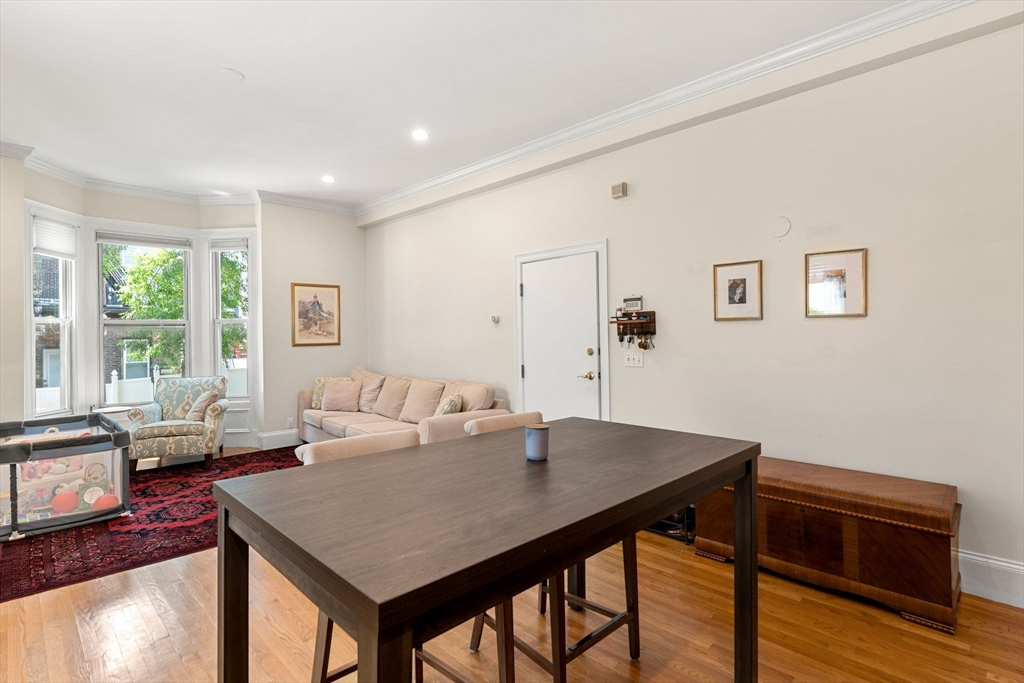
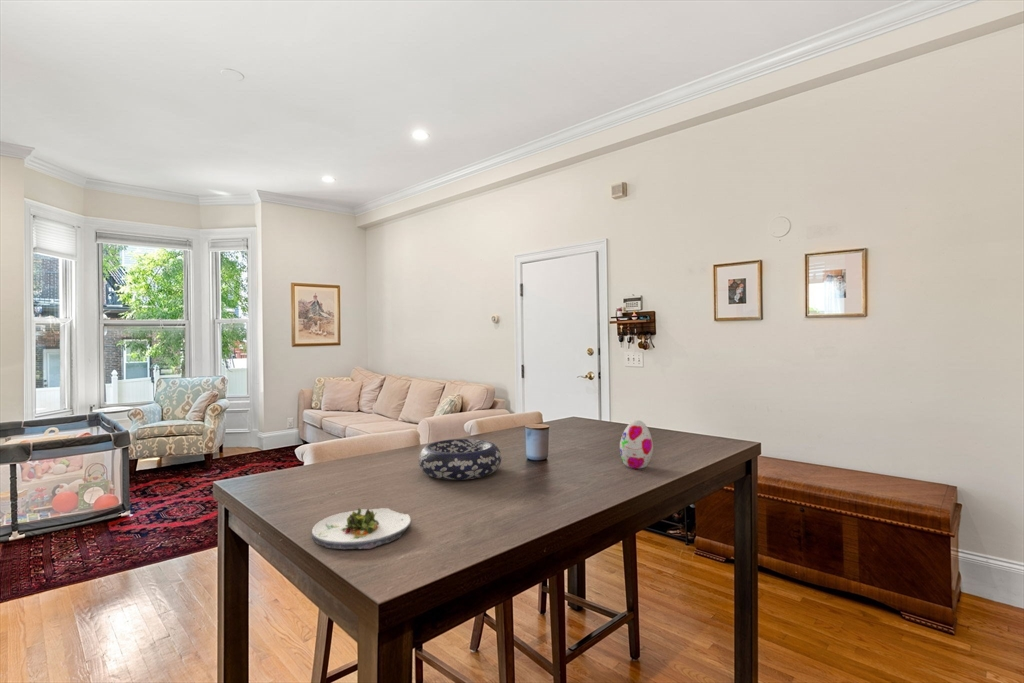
+ salad plate [311,507,412,550]
+ decorative egg [619,419,654,469]
+ decorative bowl [418,438,502,481]
